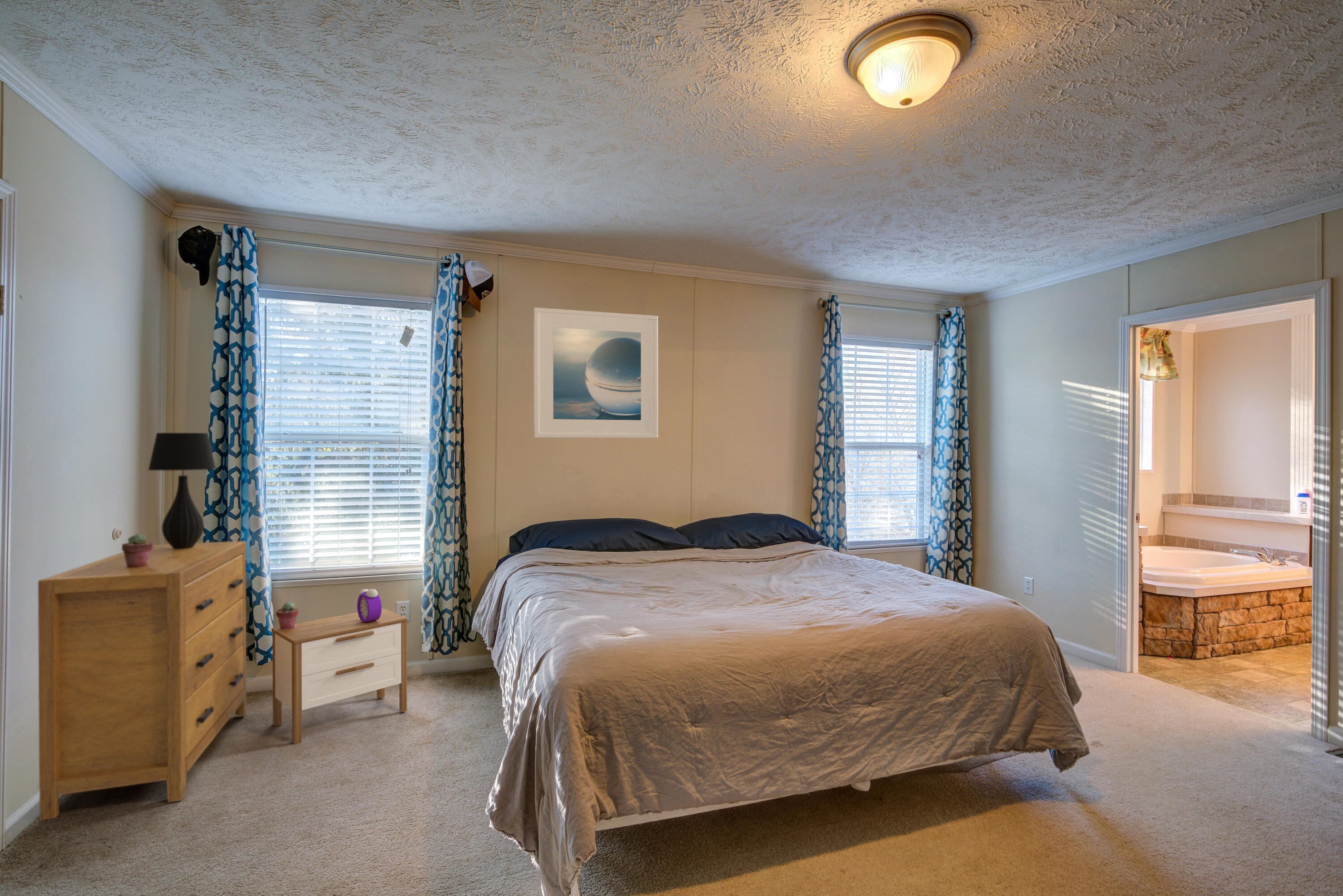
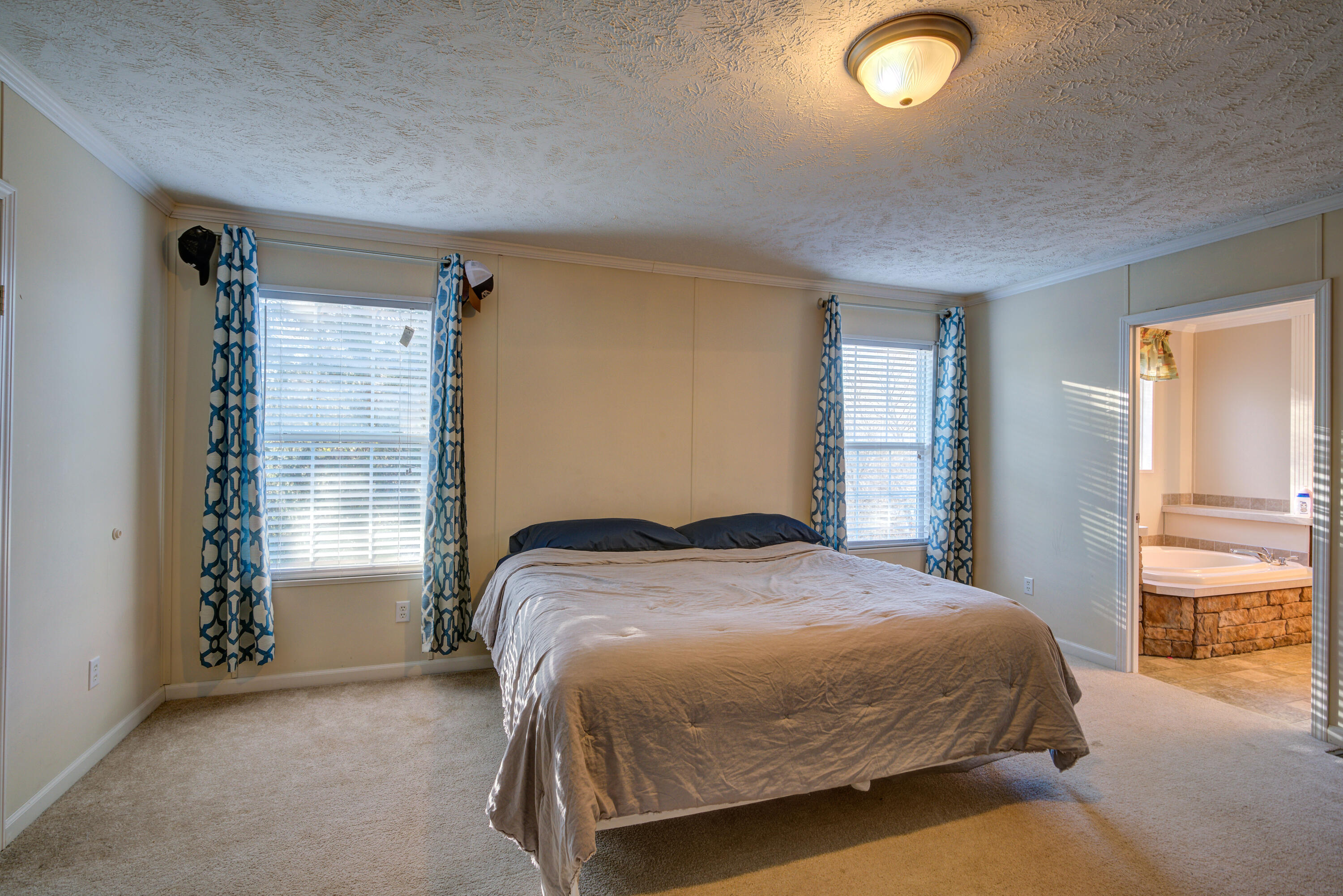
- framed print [534,307,659,439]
- table lamp [147,432,217,549]
- alarm clock [357,589,382,623]
- potted succulent [275,601,299,630]
- nightstand [271,608,408,745]
- potted succulent [121,533,154,567]
- dresser [38,541,247,820]
